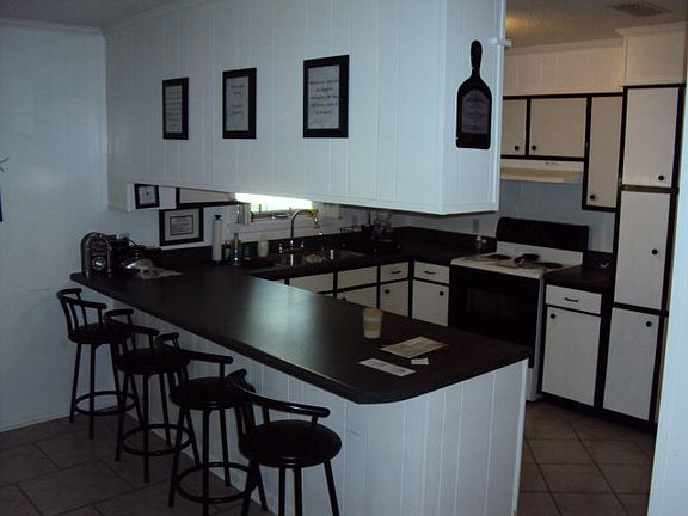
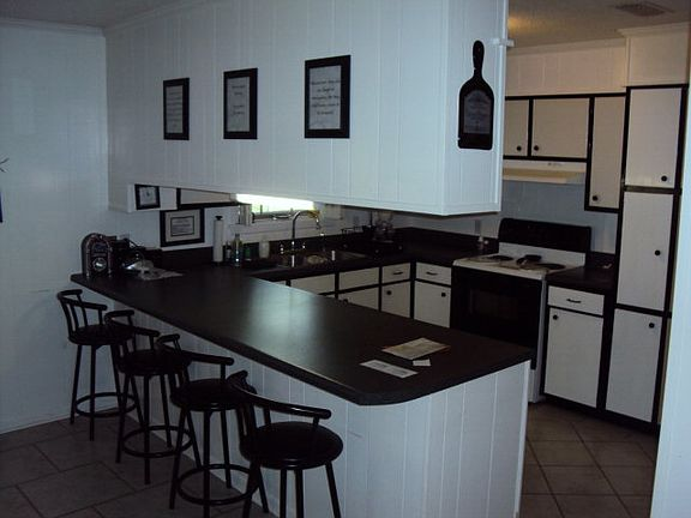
- coffee cup [362,307,383,339]
